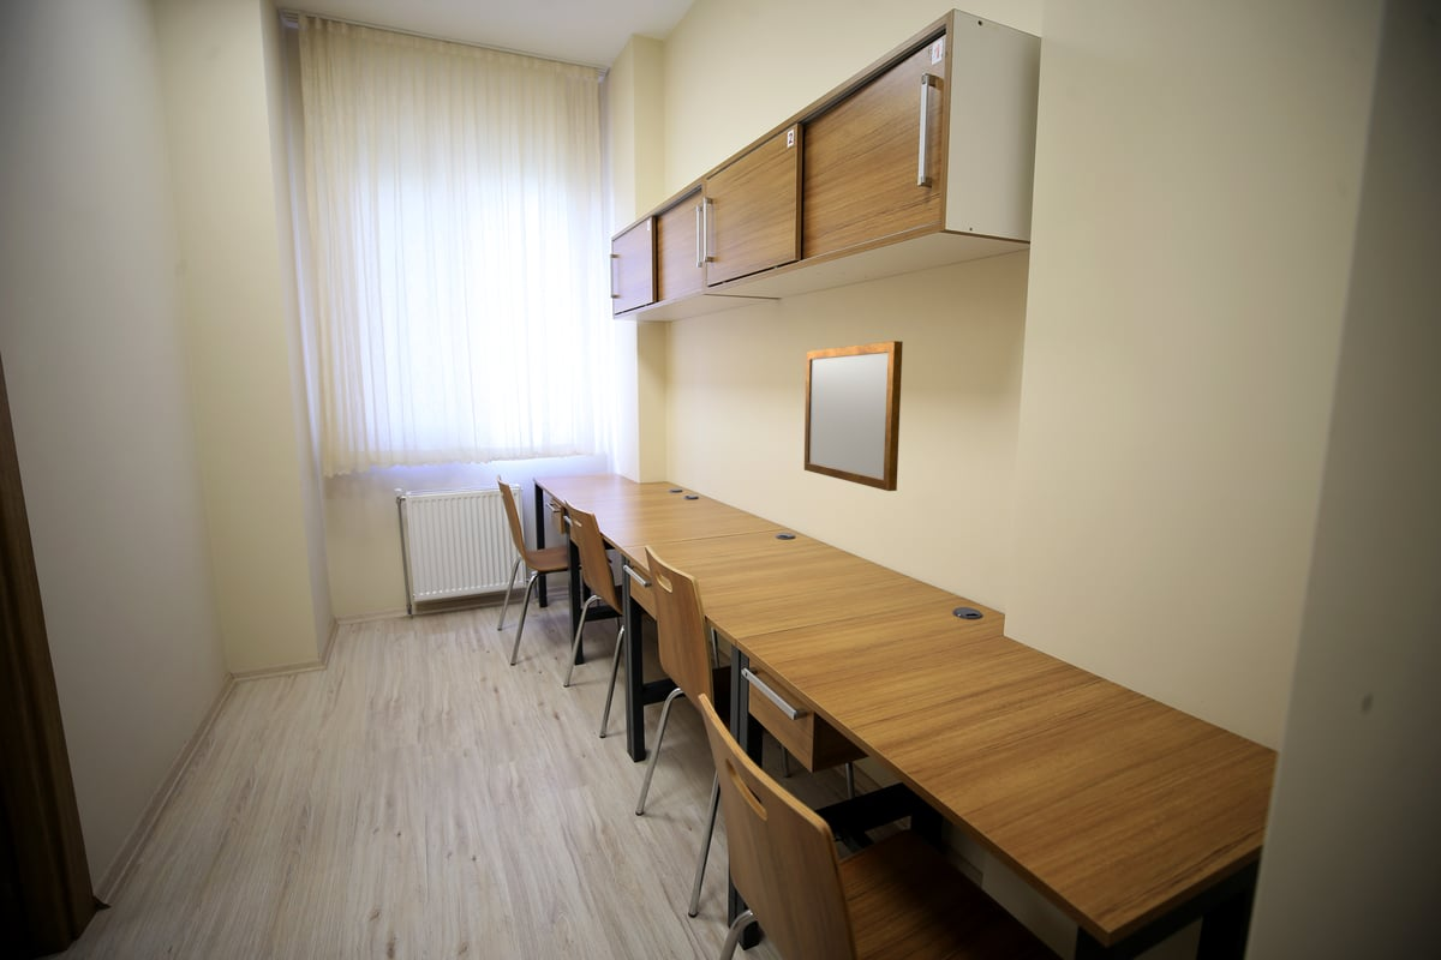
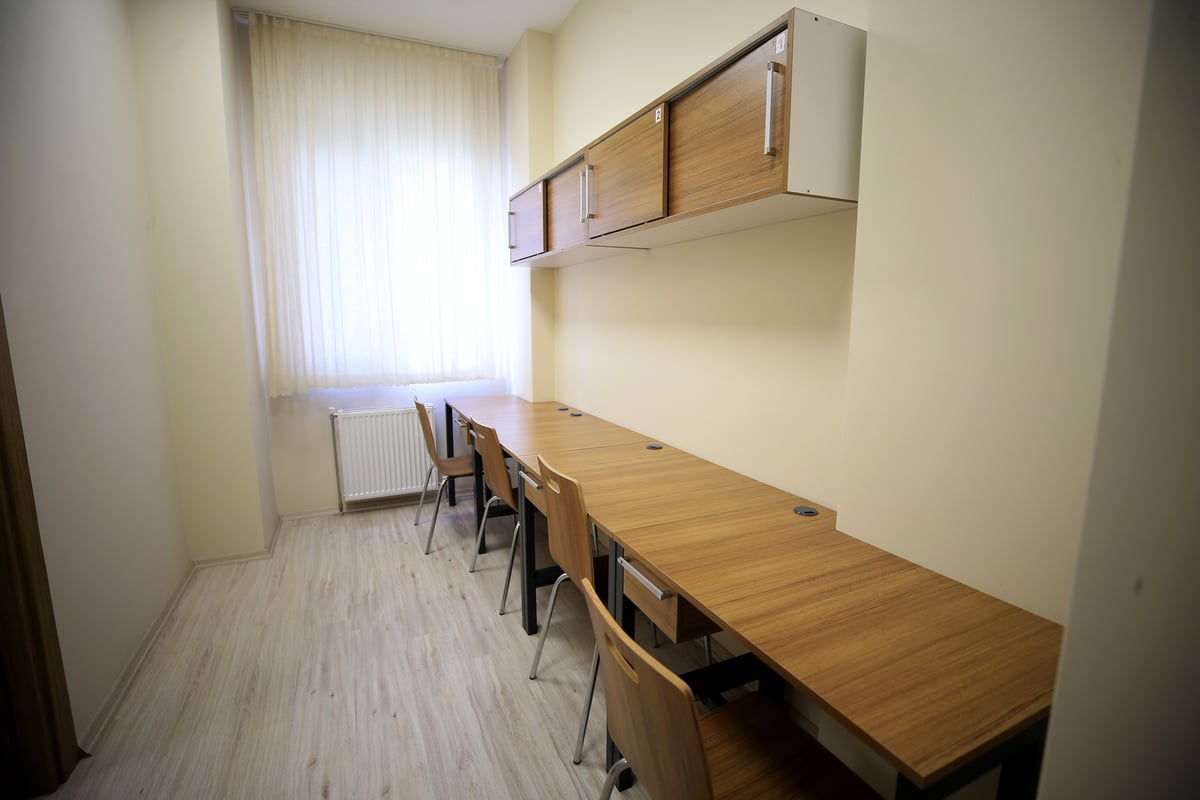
- writing board [803,340,904,492]
